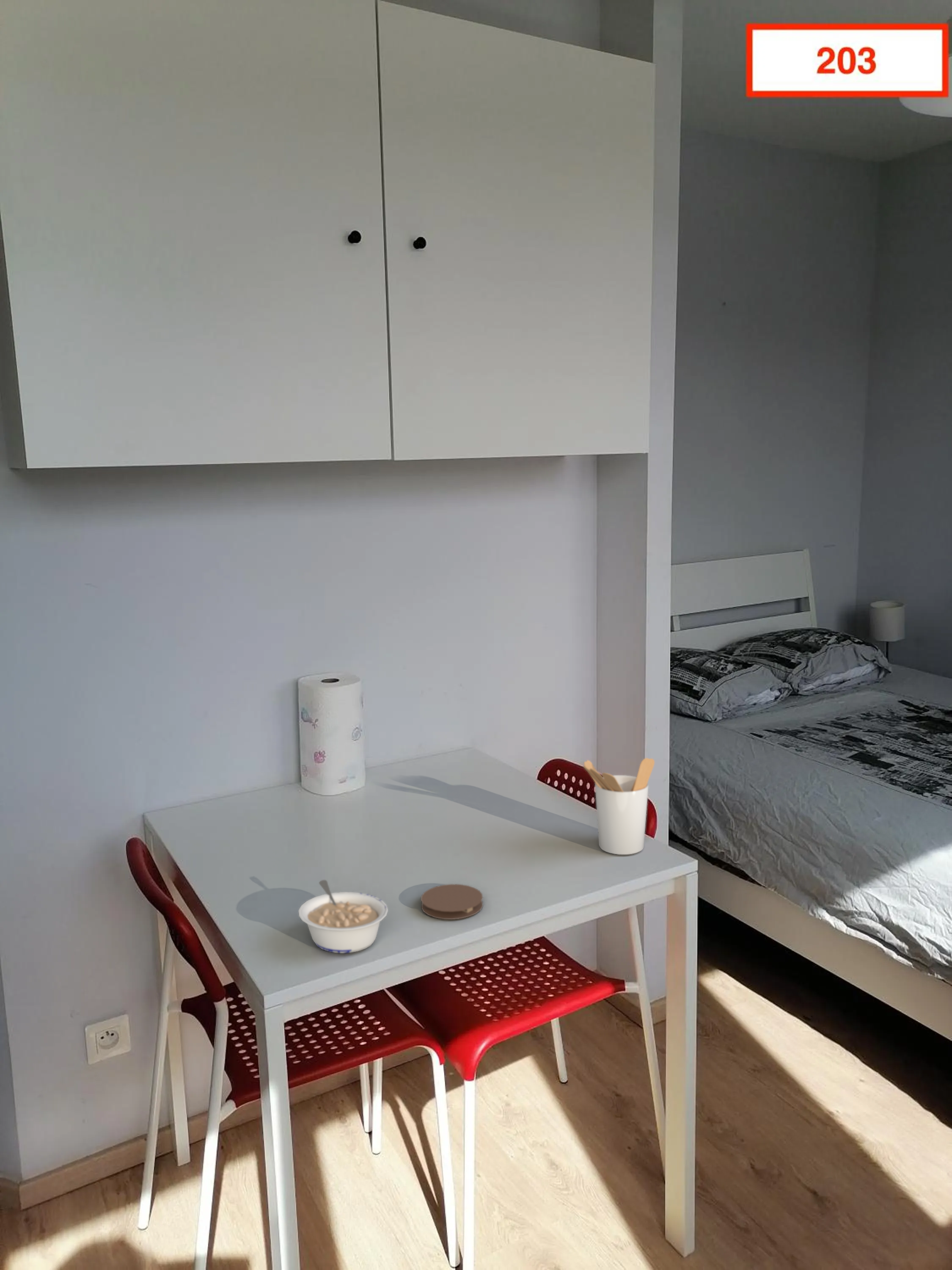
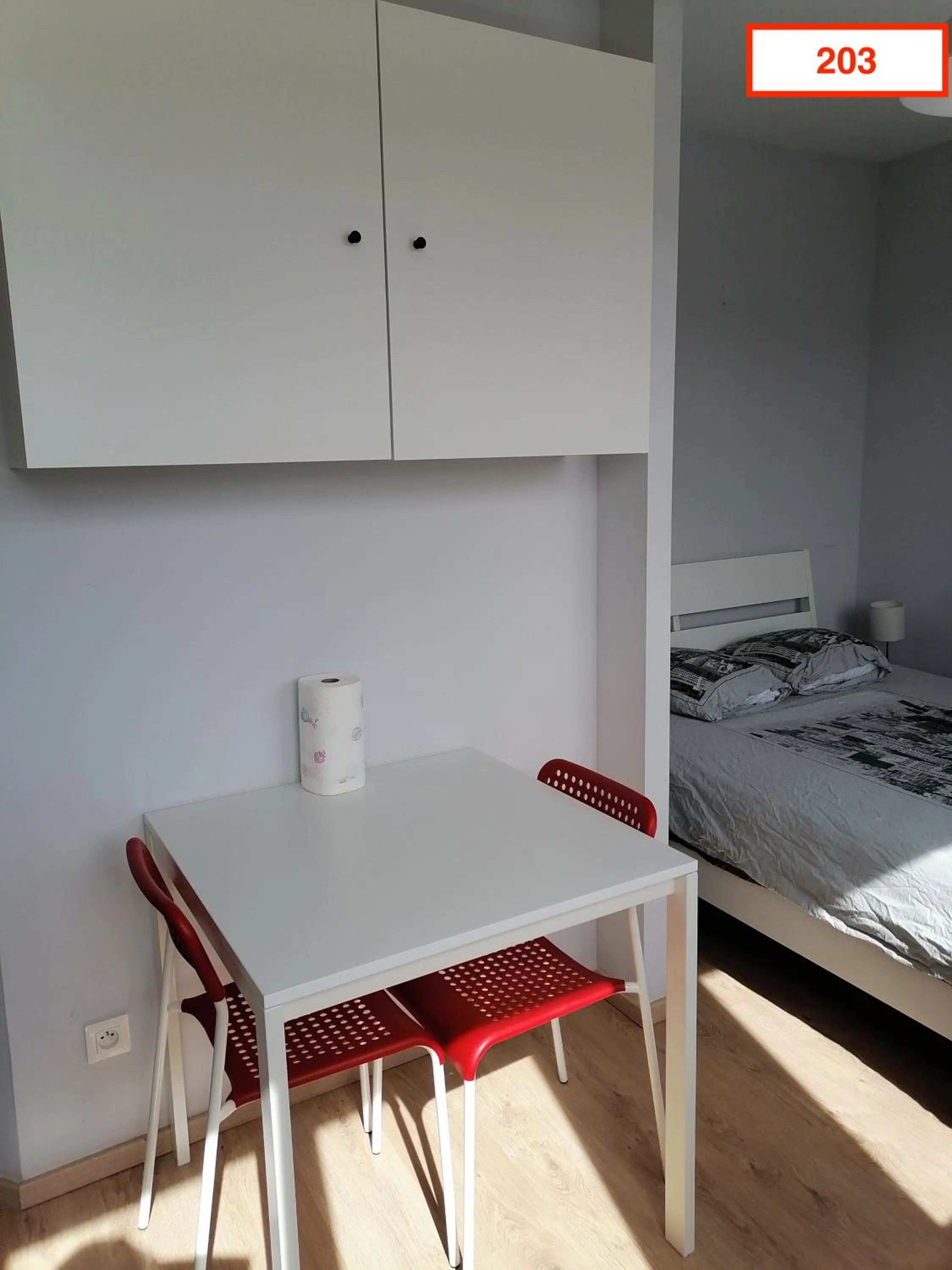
- legume [298,879,388,954]
- coaster [421,883,483,920]
- utensil holder [583,757,655,855]
